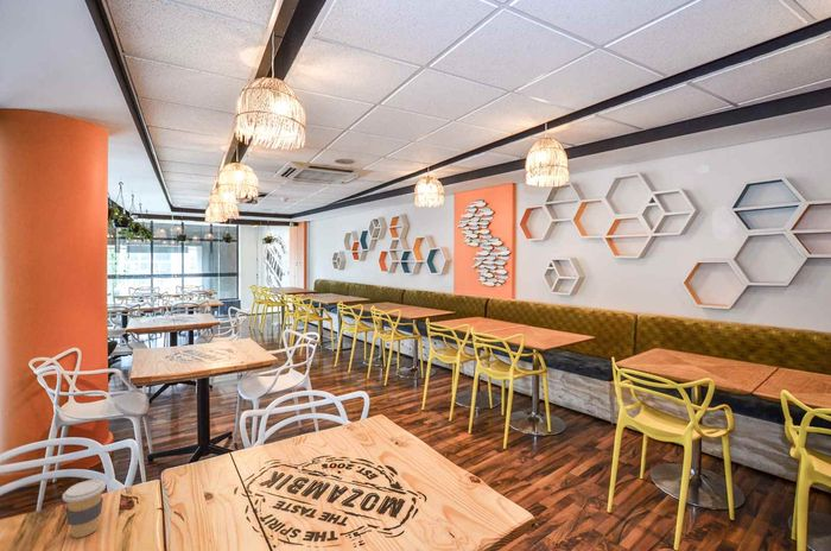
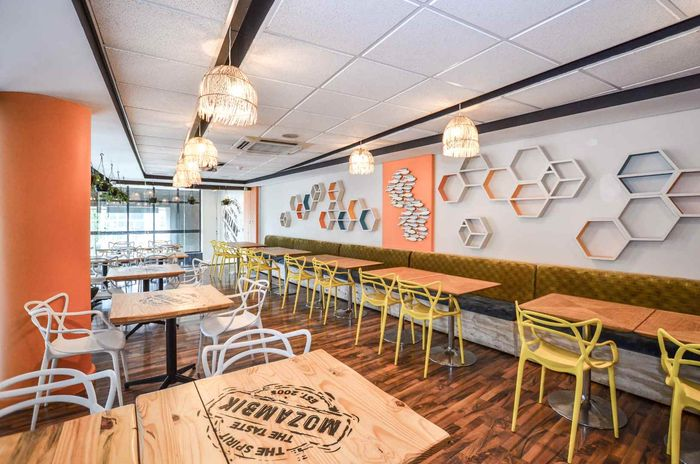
- coffee cup [62,479,107,539]
